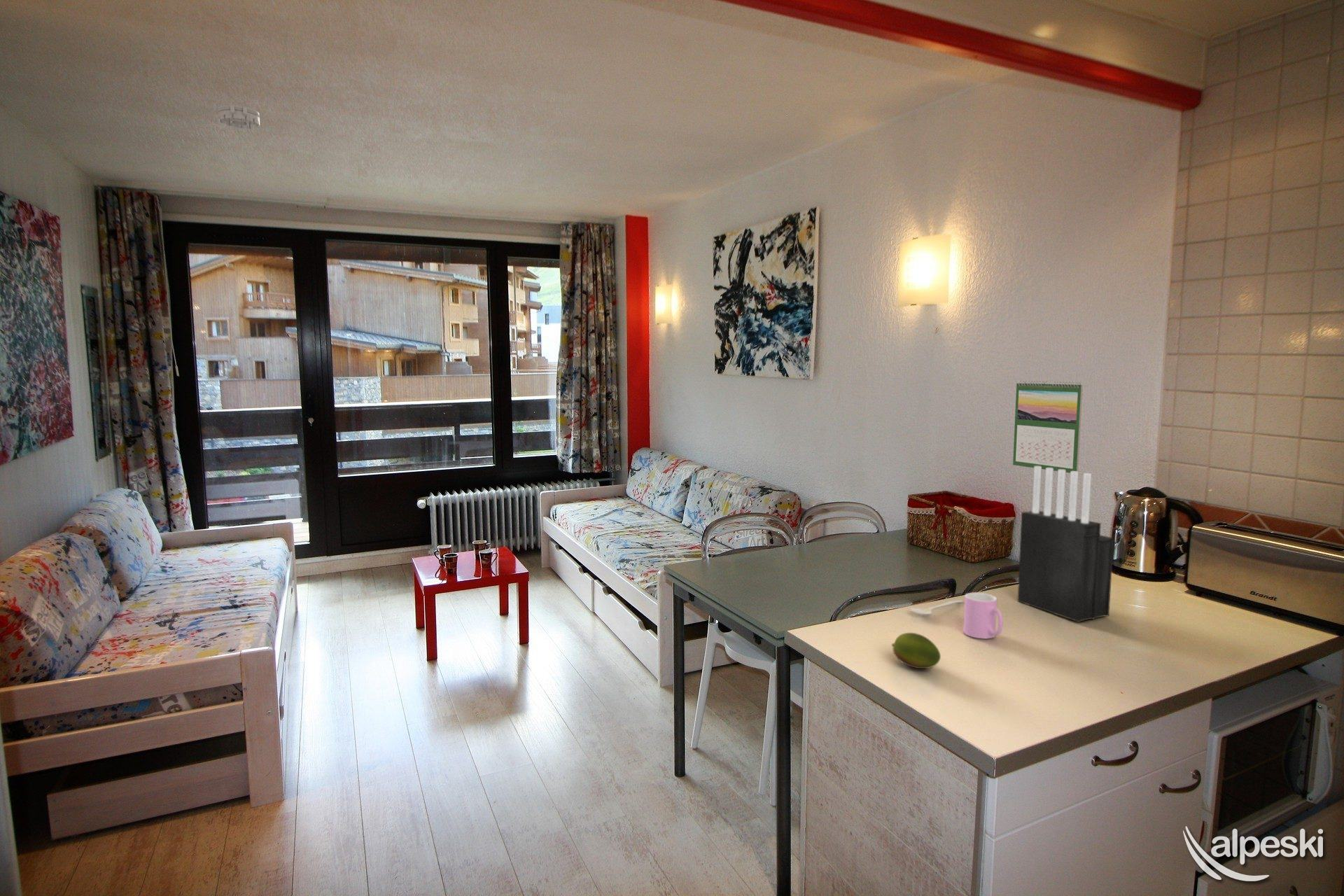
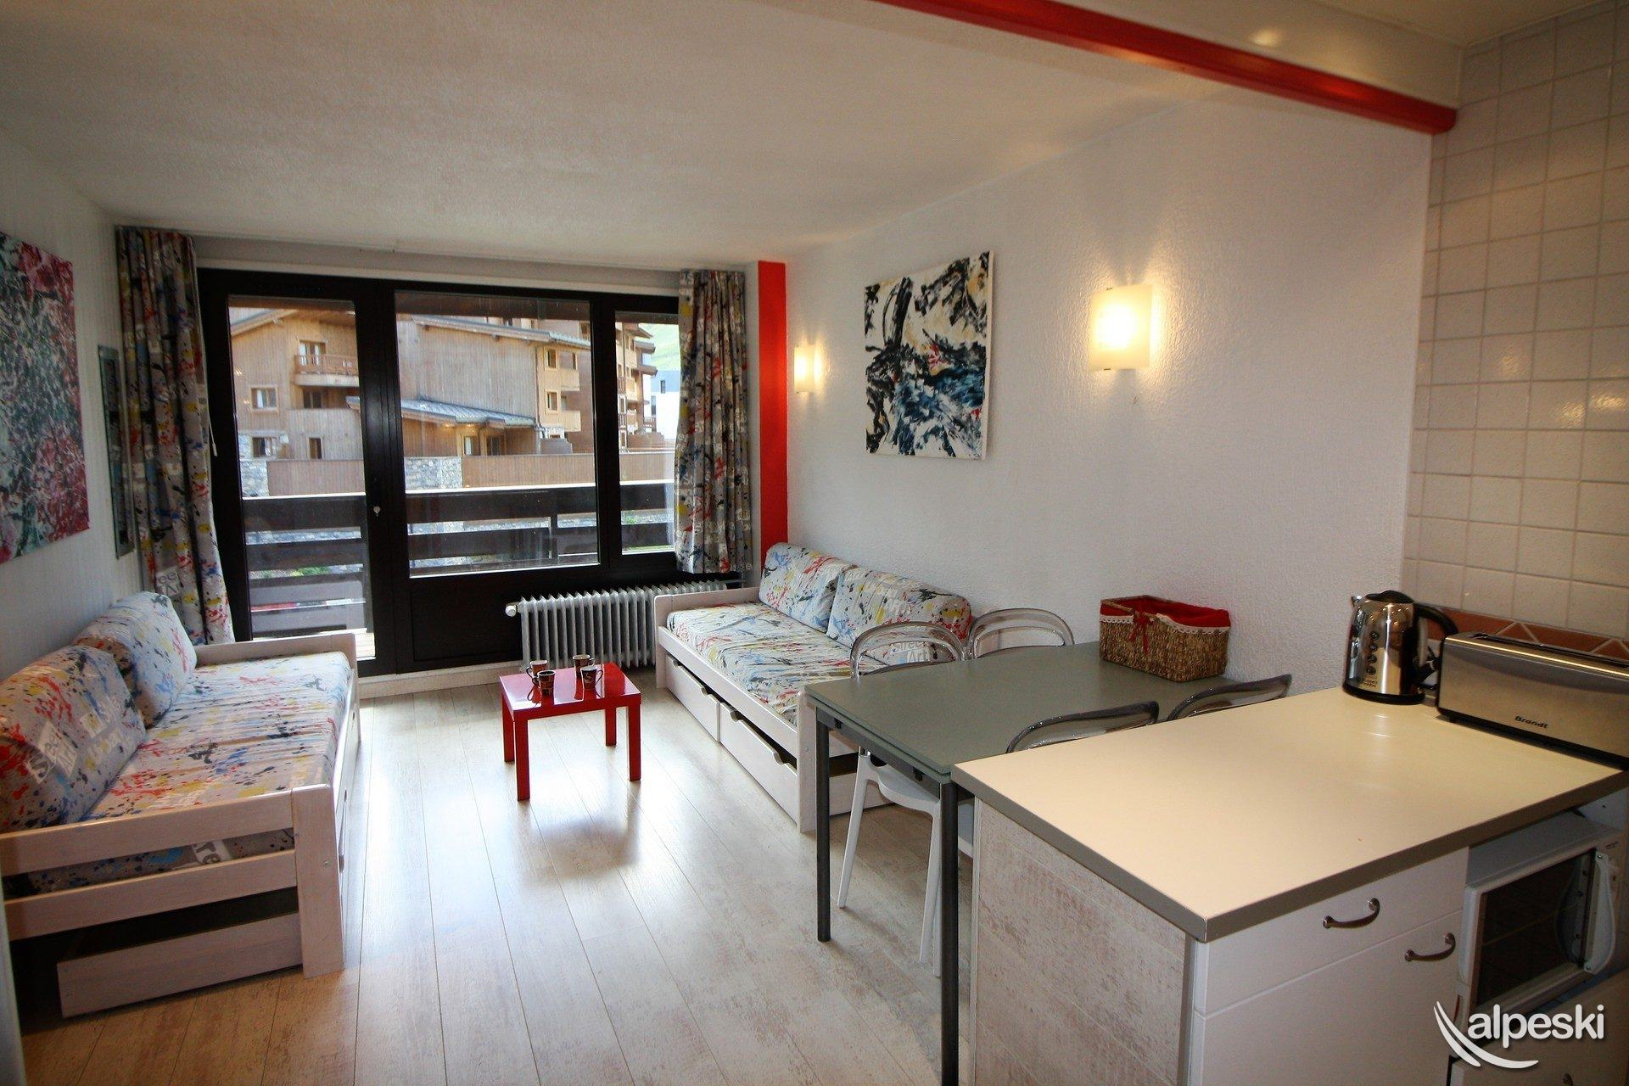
- fruit [891,632,942,669]
- calendar [1012,379,1084,474]
- smoke detector [217,104,260,130]
- knife block [1017,466,1114,623]
- stirrer [910,599,964,615]
- cup [963,592,1004,639]
